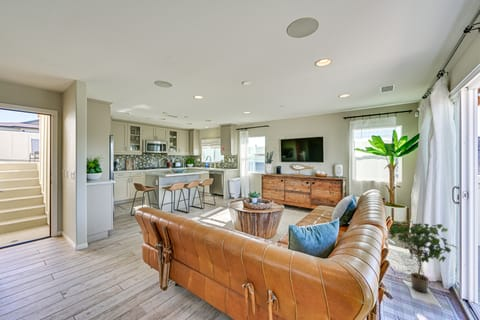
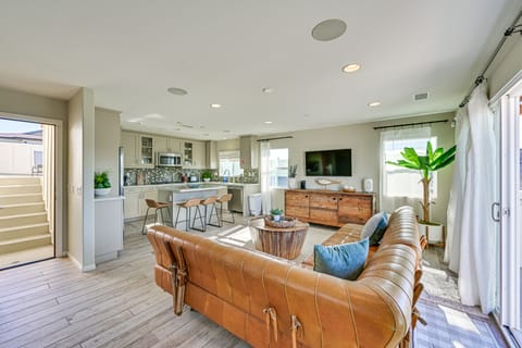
- potted plant [388,220,458,294]
